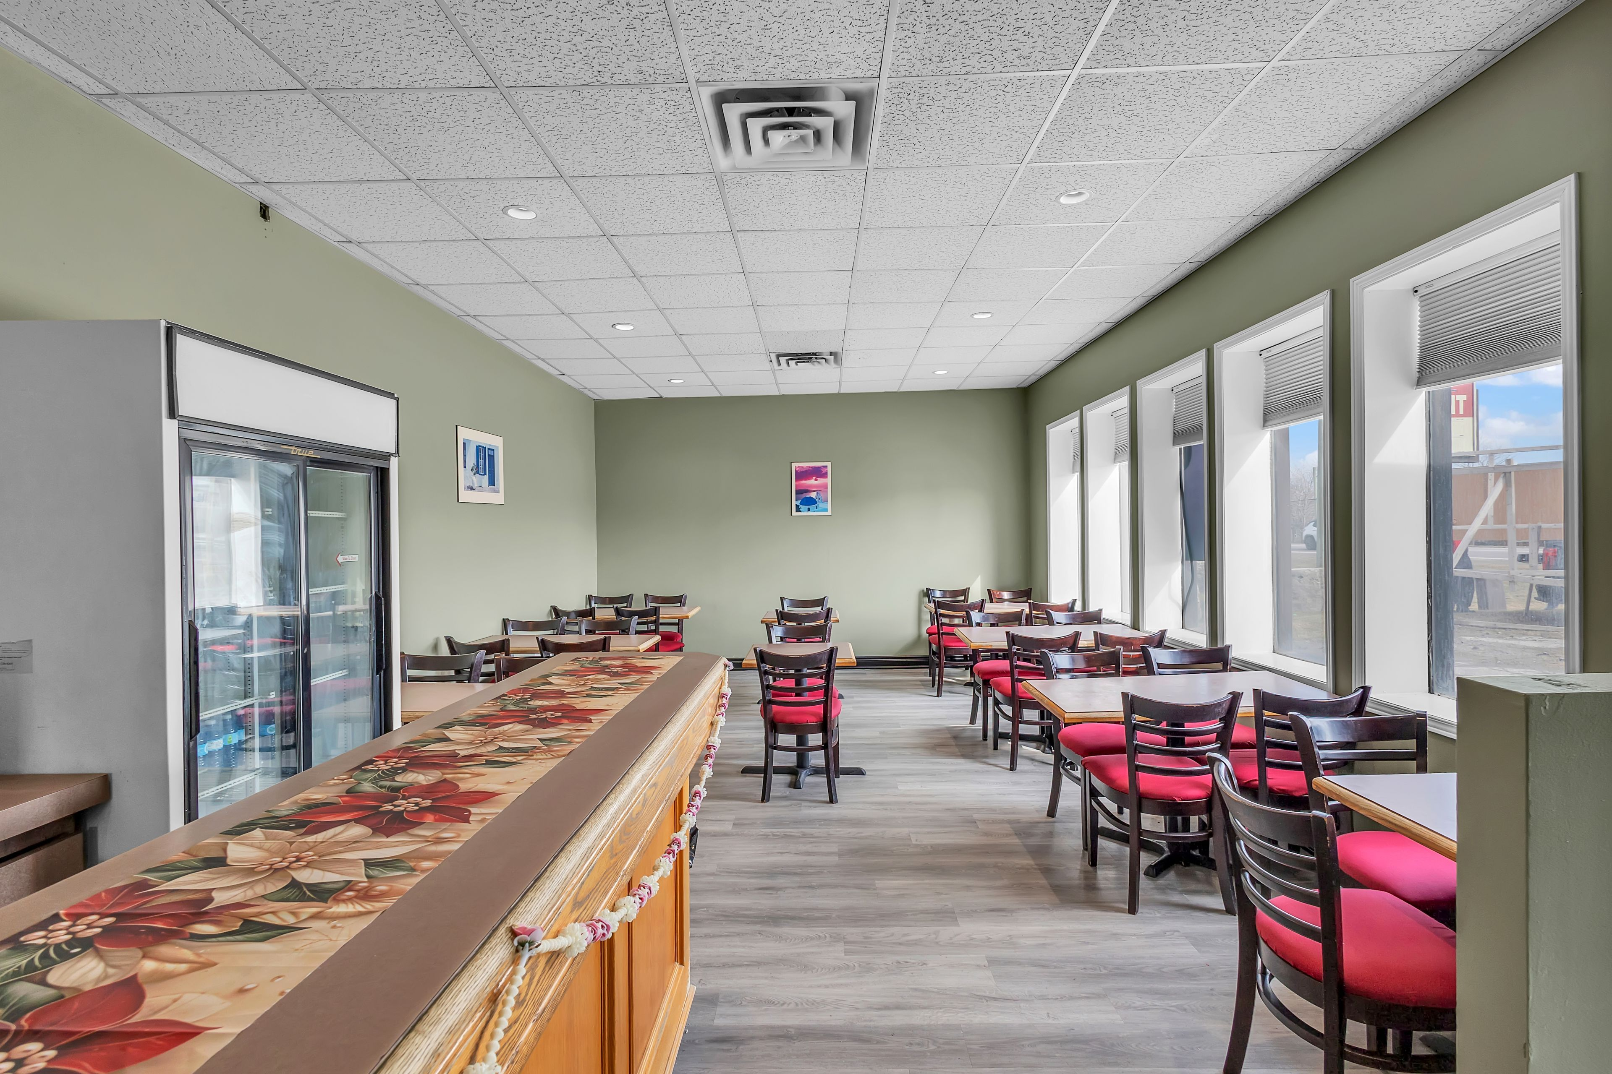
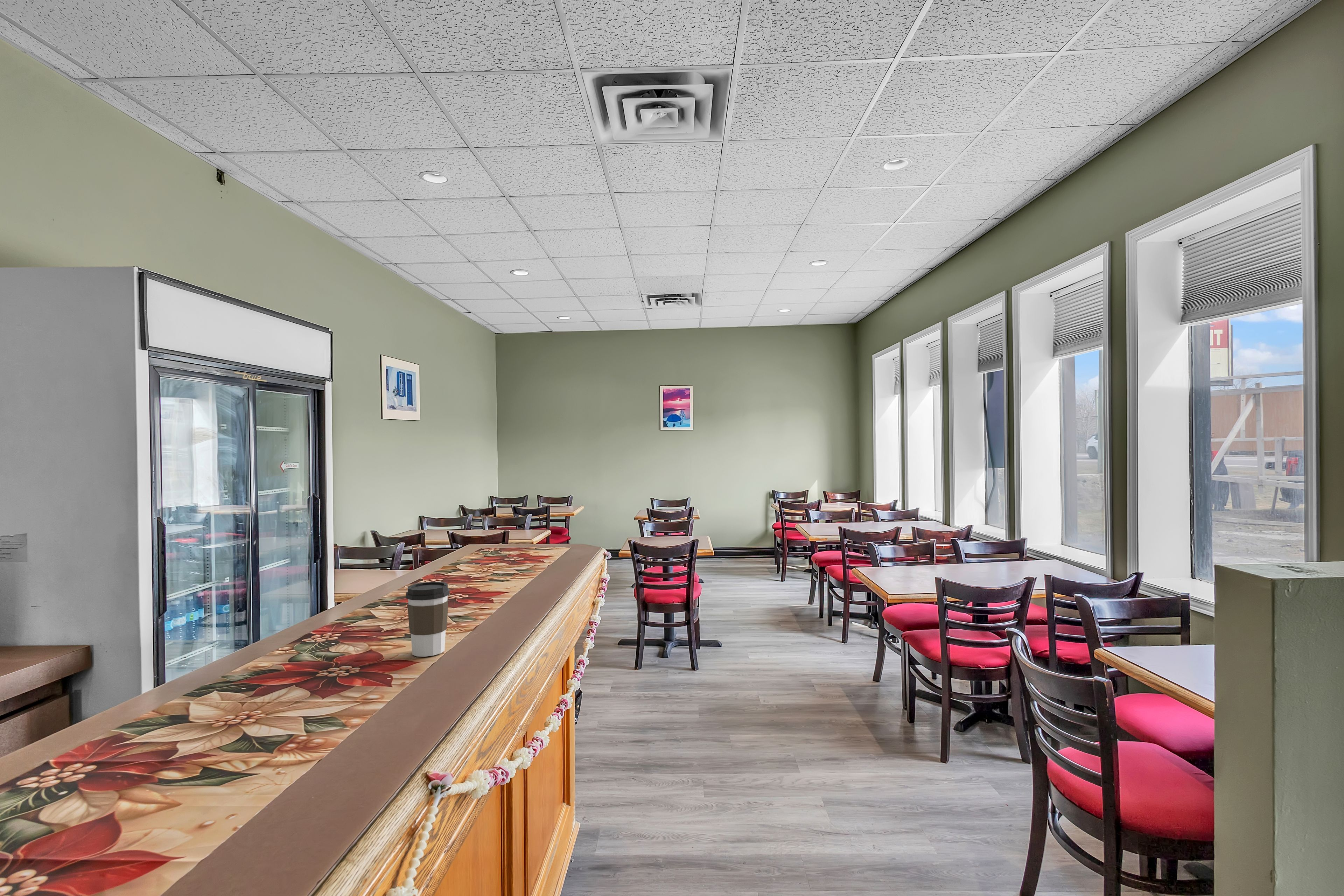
+ coffee cup [406,581,450,657]
